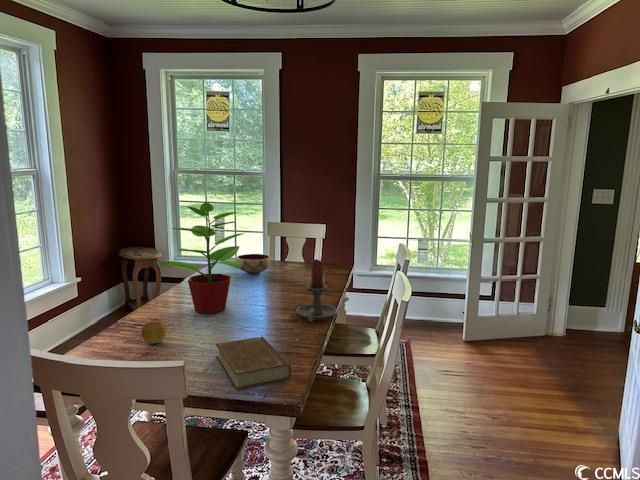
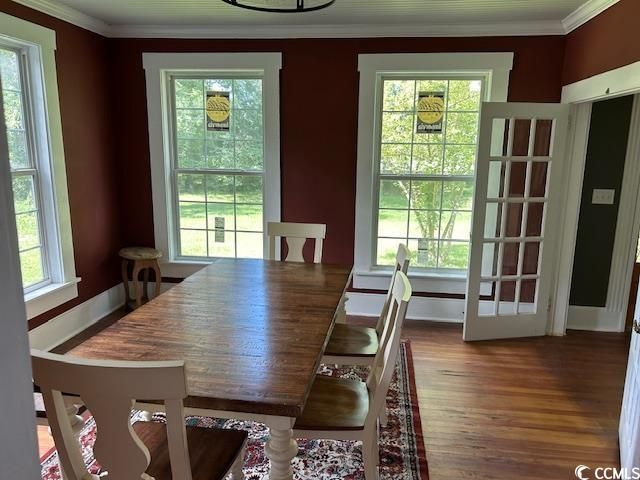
- potted plant [156,197,245,314]
- apple [141,320,167,345]
- candle holder [295,258,338,322]
- bowl [235,253,272,275]
- book [215,335,292,391]
